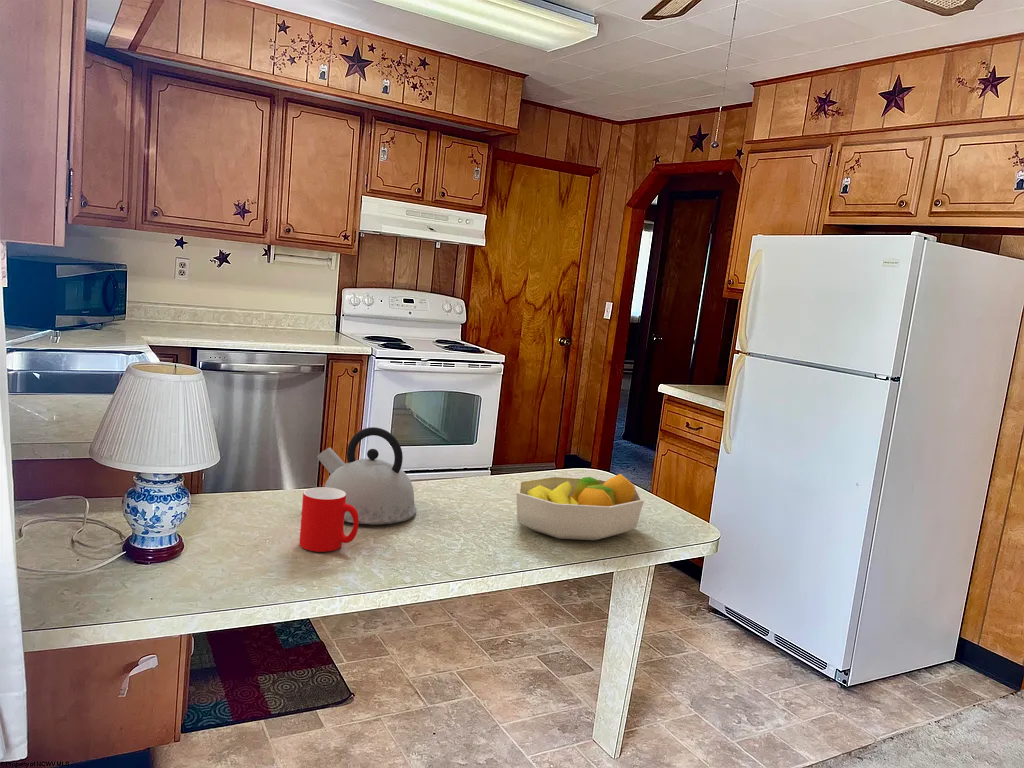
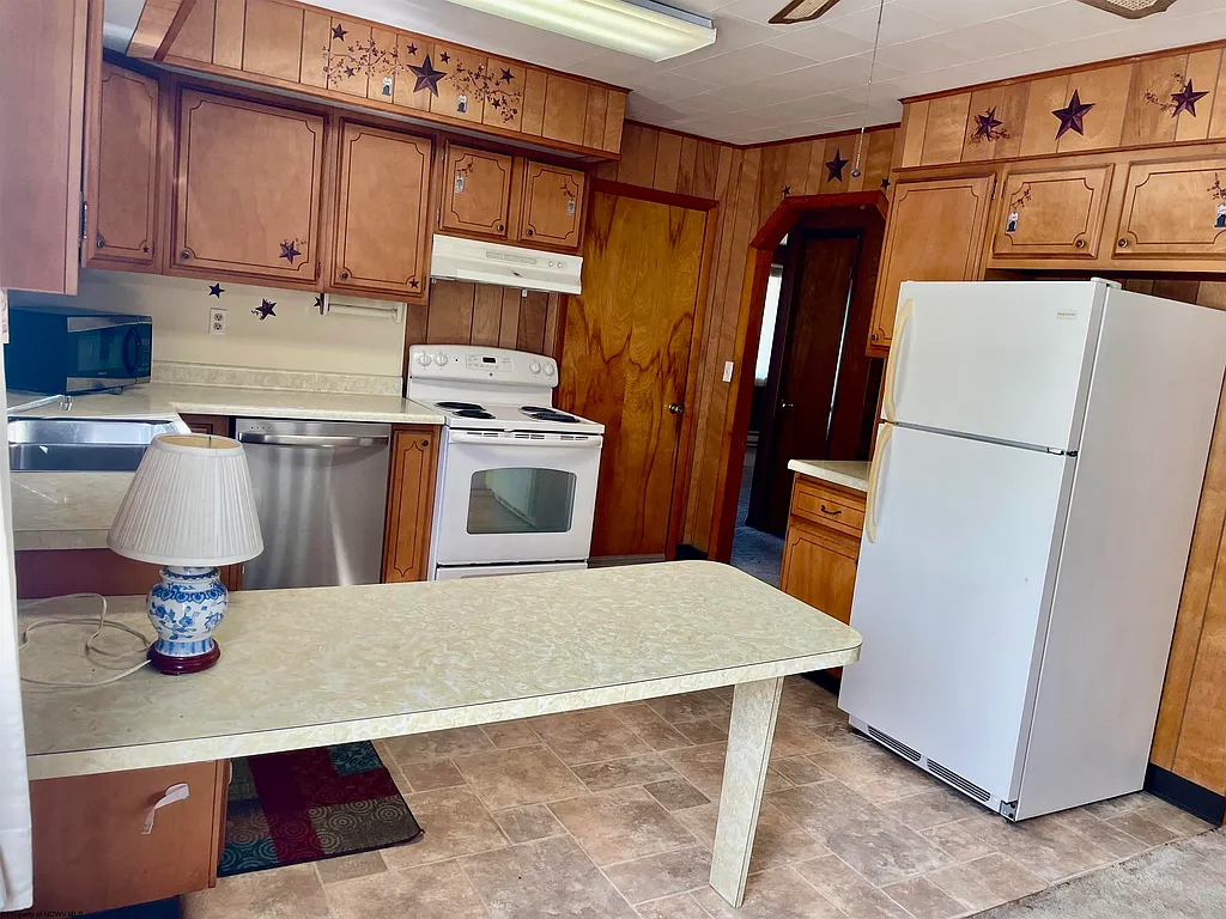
- kettle [316,426,417,525]
- cup [298,486,359,553]
- fruit bowl [515,473,645,541]
